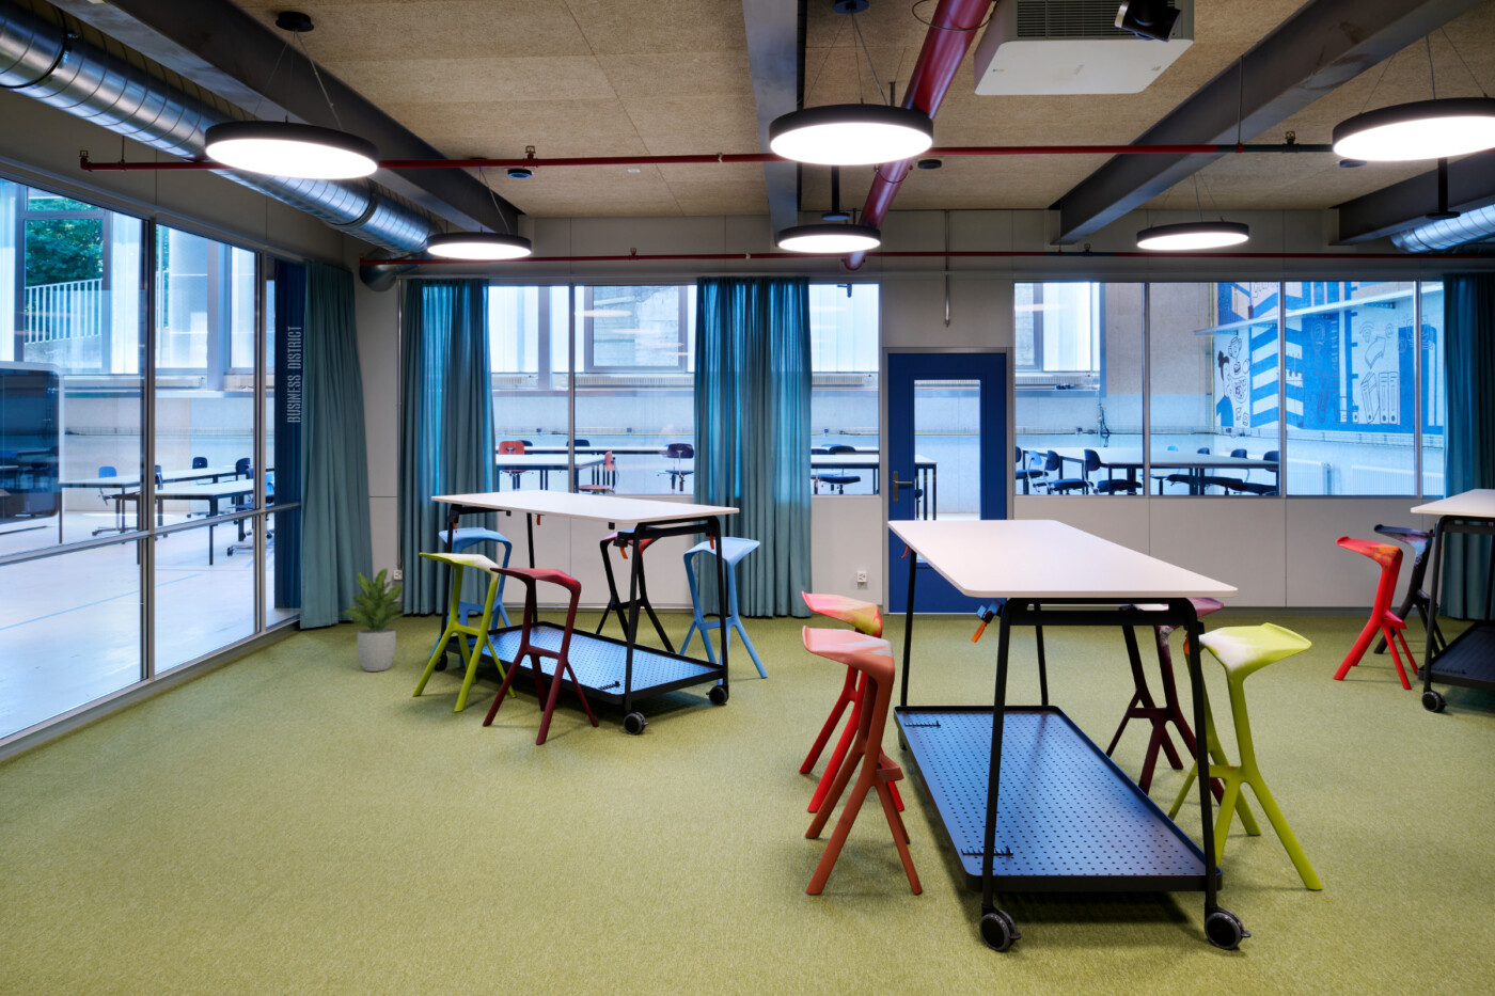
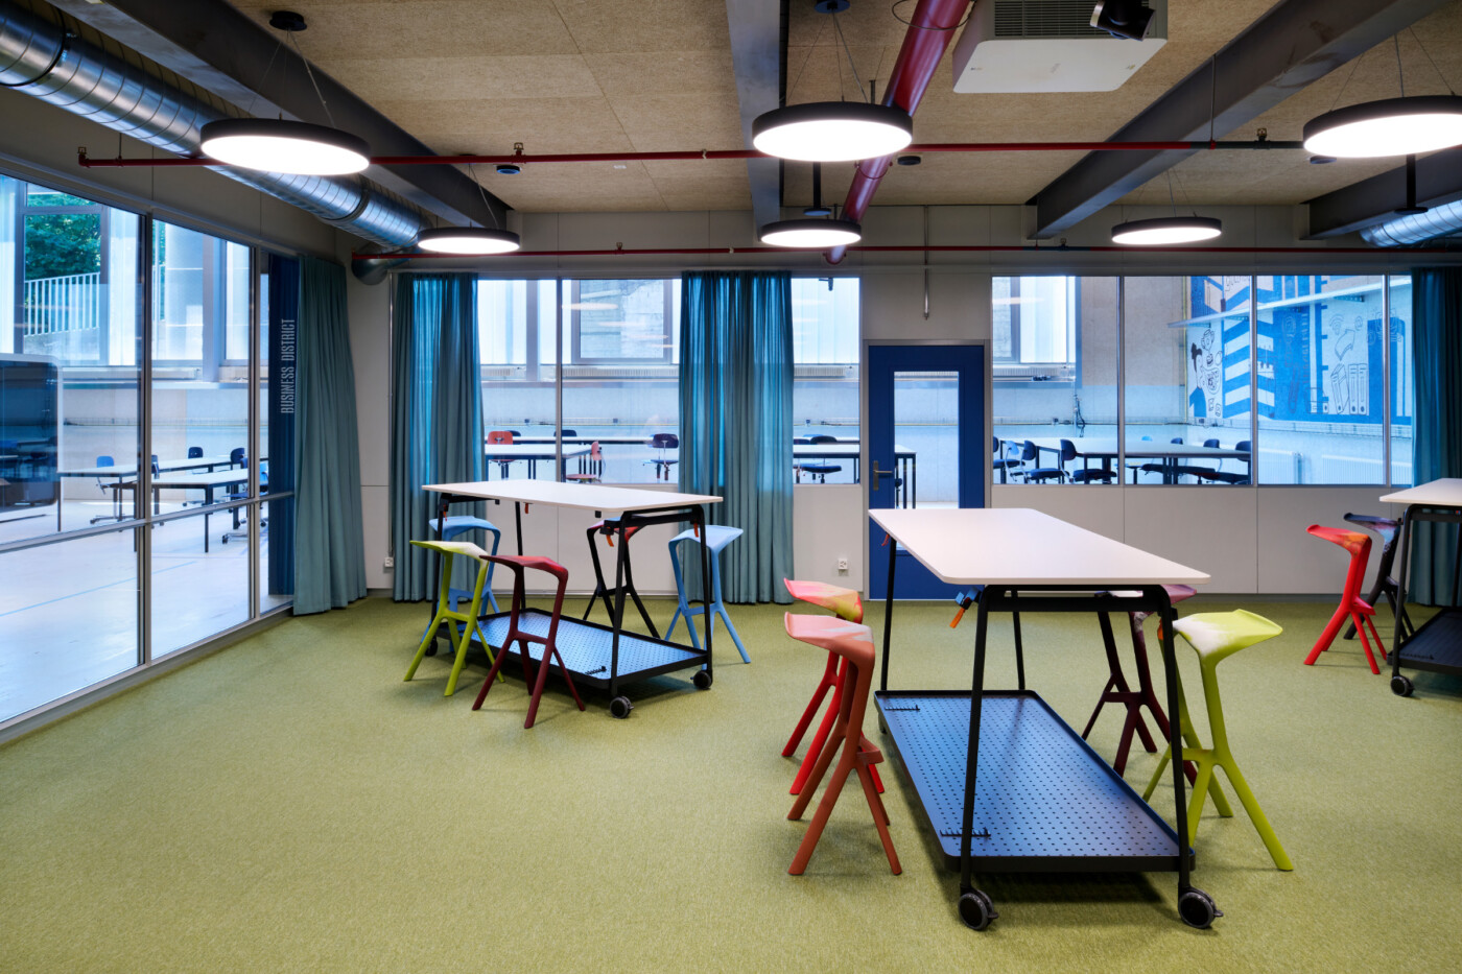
- potted plant [341,567,412,673]
